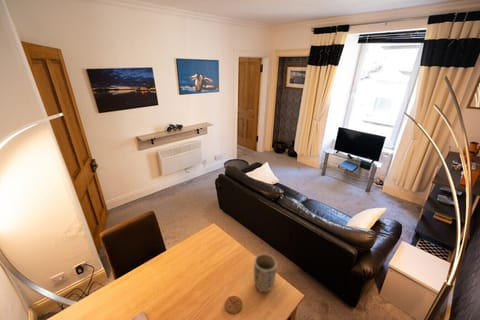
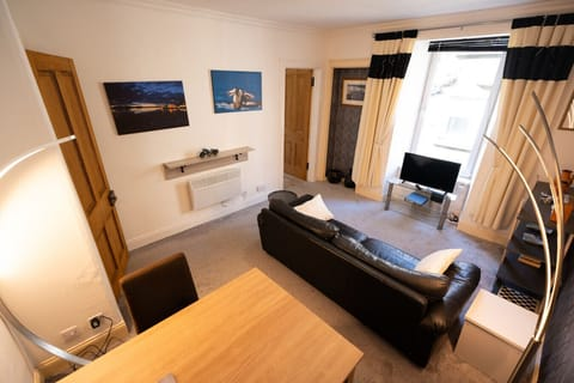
- plant pot [253,253,278,293]
- coaster [224,295,243,314]
